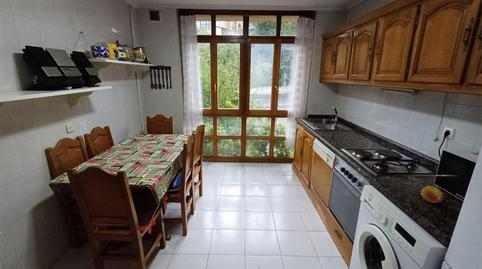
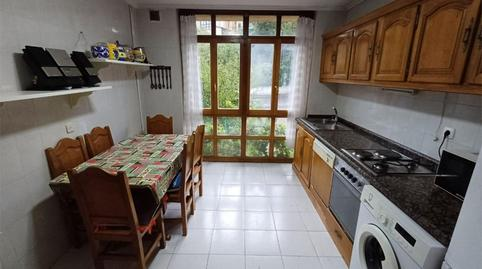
- fruit [420,185,444,204]
